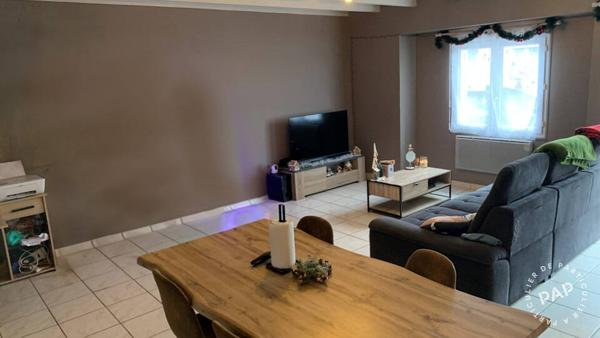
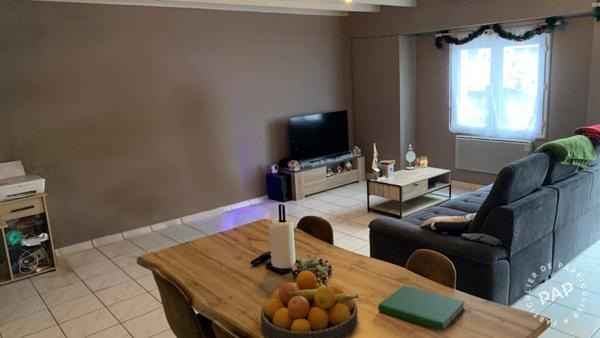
+ hardcover book [377,285,466,332]
+ fruit bowl [260,270,360,338]
